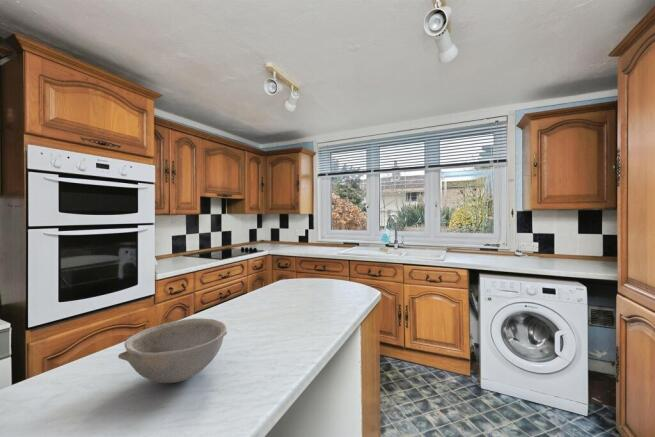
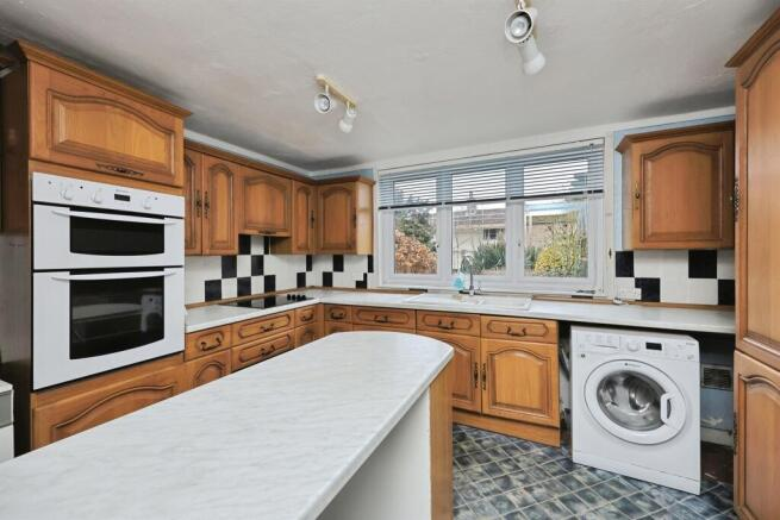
- bowl [117,317,228,384]
